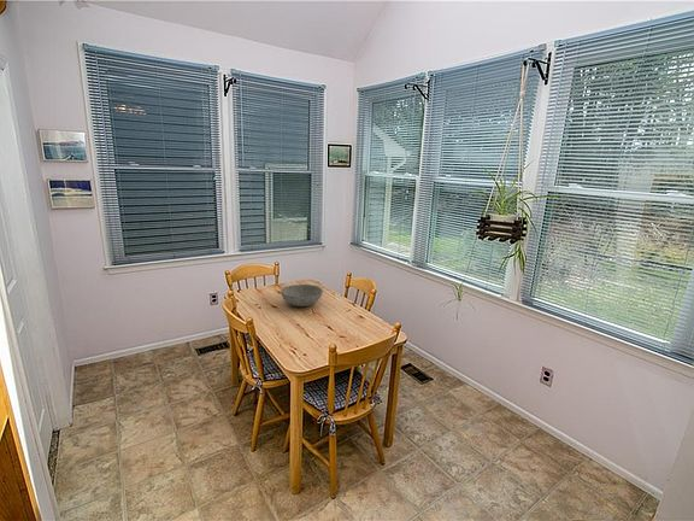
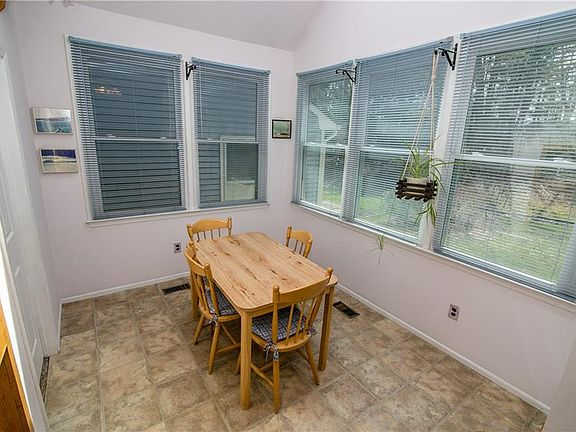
- bowl [280,283,324,308]
